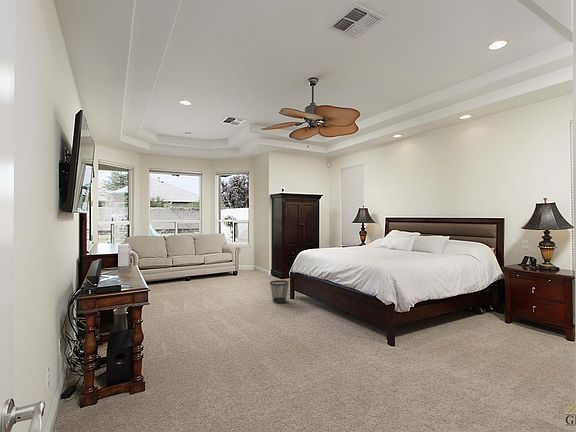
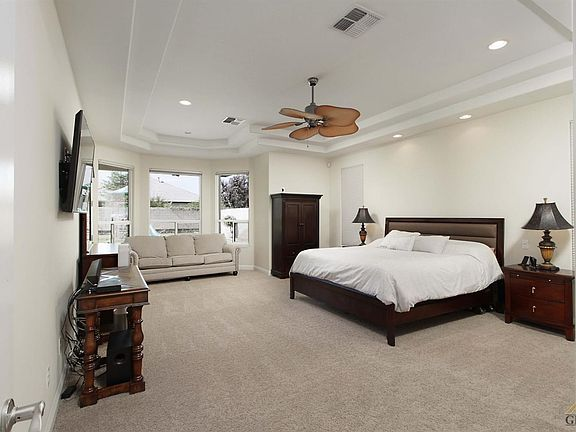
- wastebasket [269,279,290,304]
